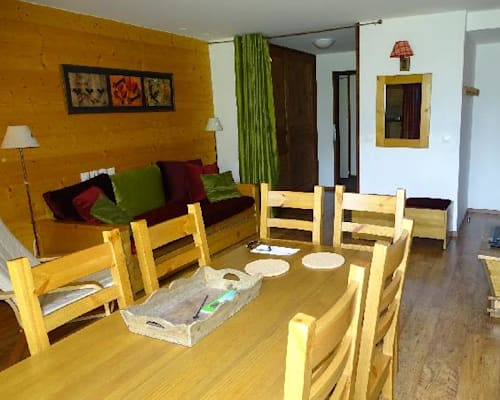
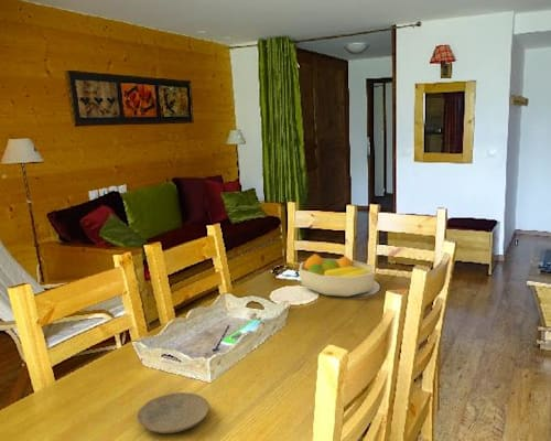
+ plate [136,391,210,434]
+ fruit bowl [298,252,376,298]
